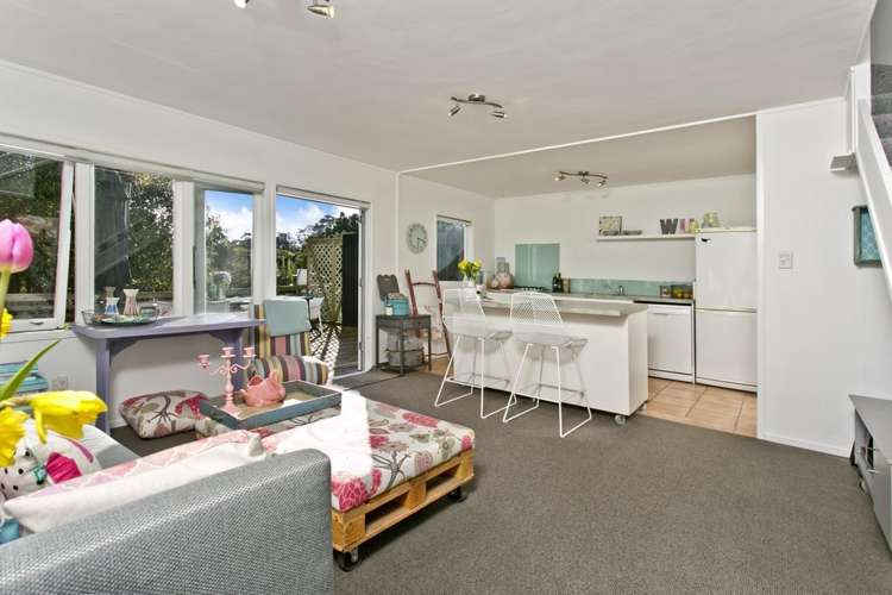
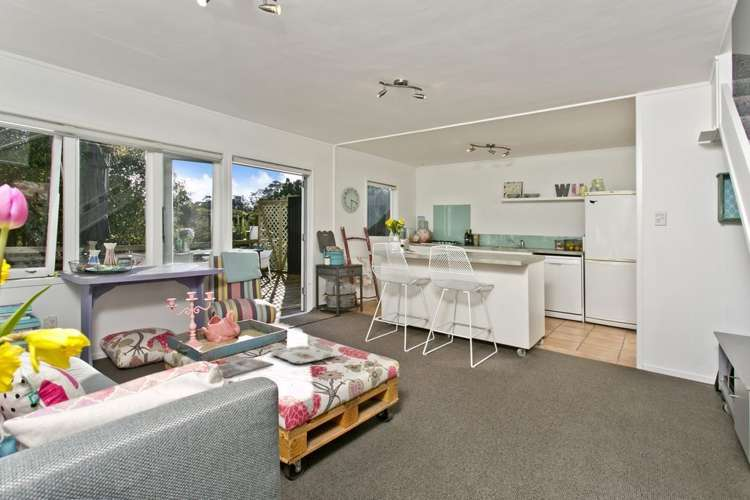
+ magazine [217,357,274,379]
+ serving tray [270,345,336,365]
